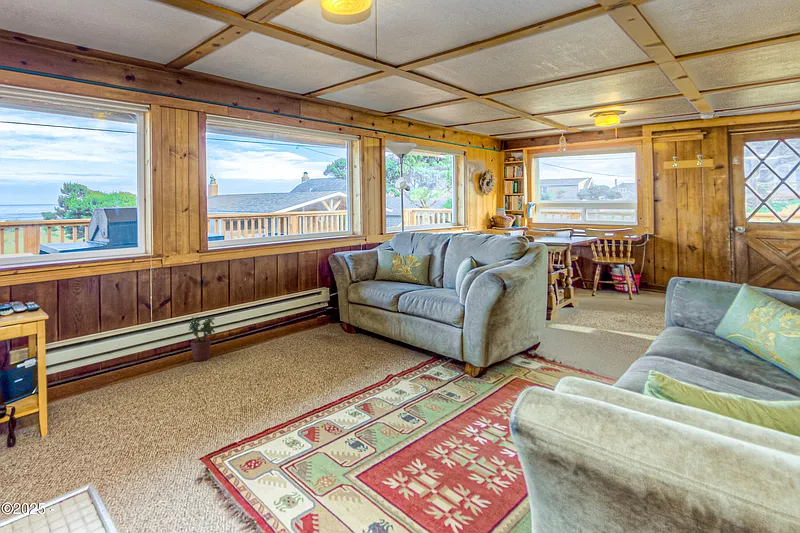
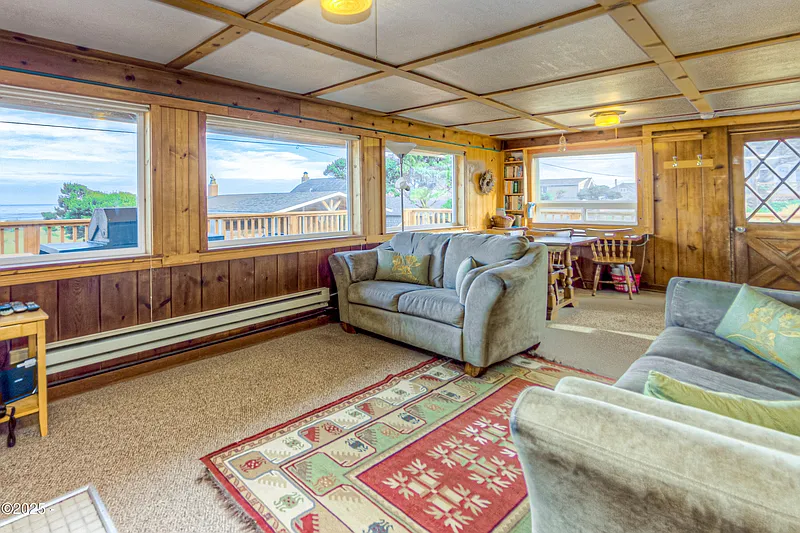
- potted plant [188,316,217,362]
